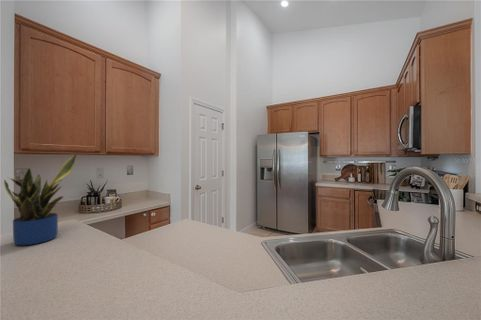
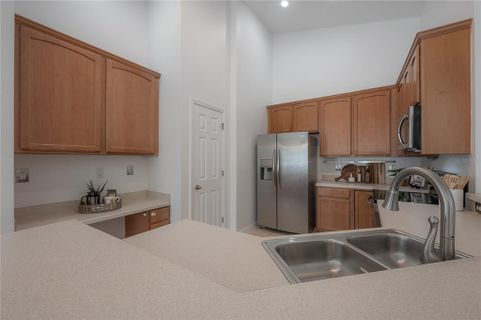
- potted plant [3,153,78,246]
